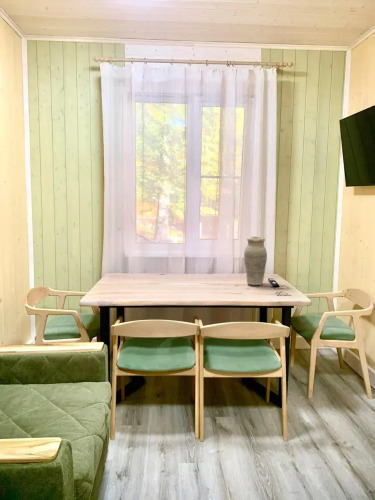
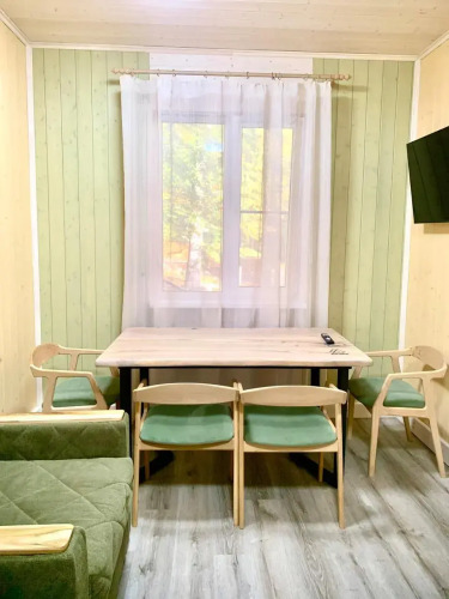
- vase [243,236,268,286]
